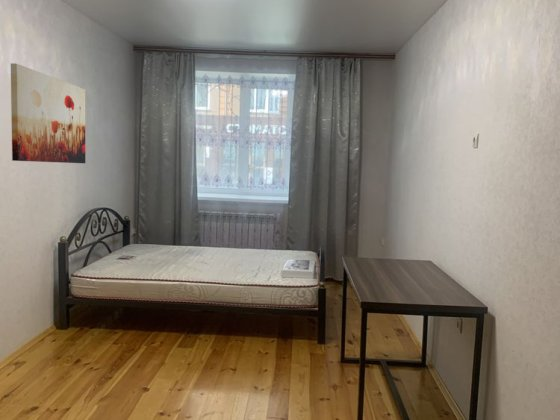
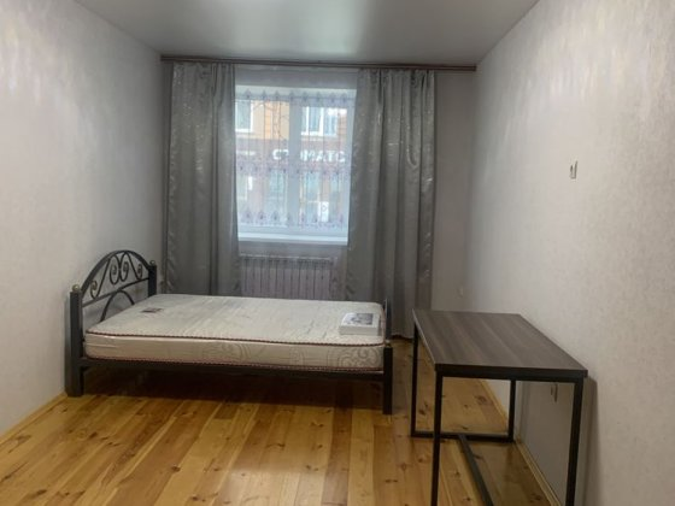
- wall art [10,62,86,164]
